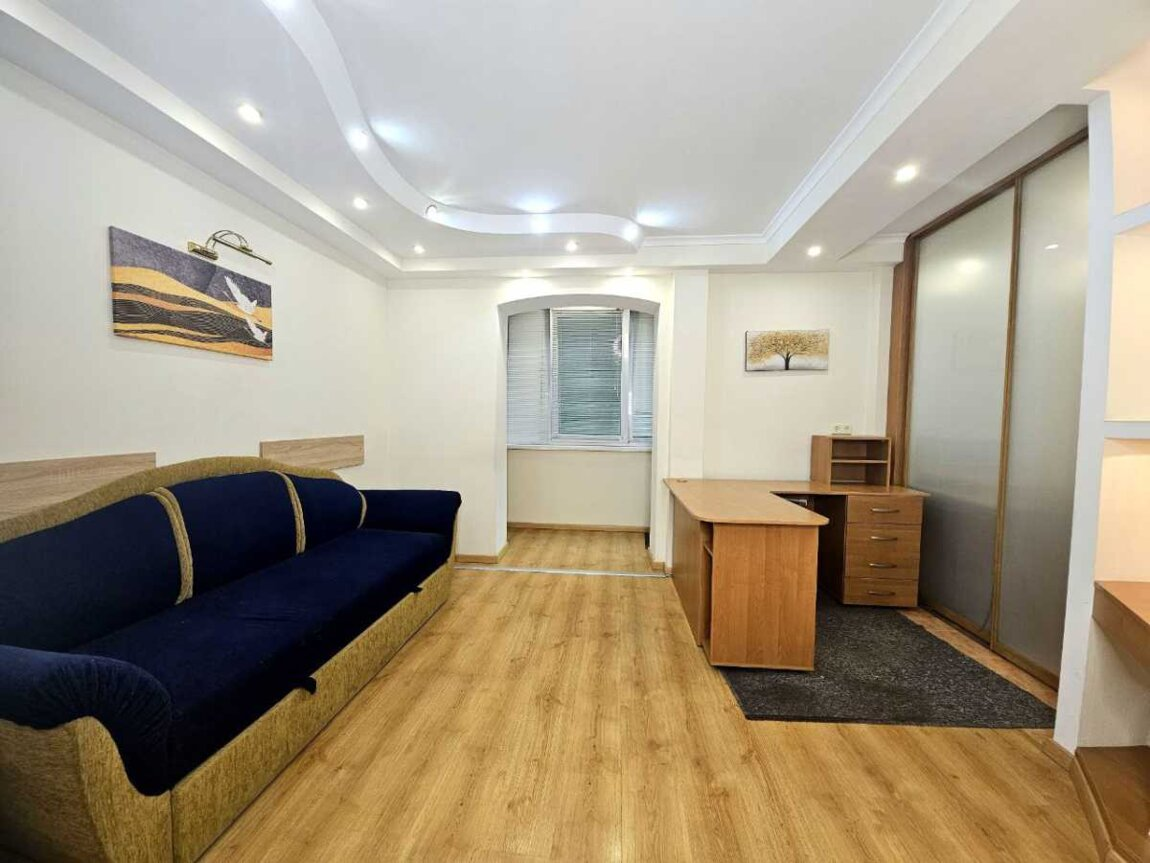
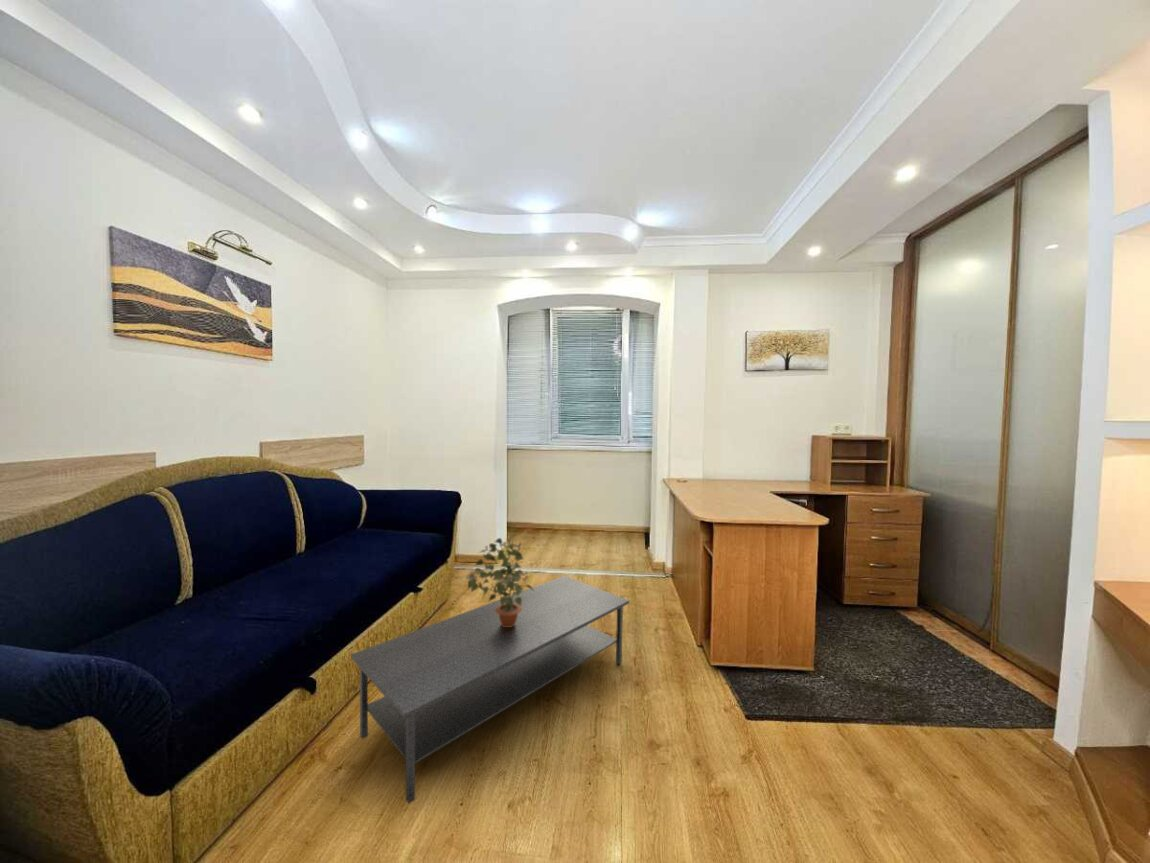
+ potted plant [465,537,533,627]
+ coffee table [350,575,630,805]
